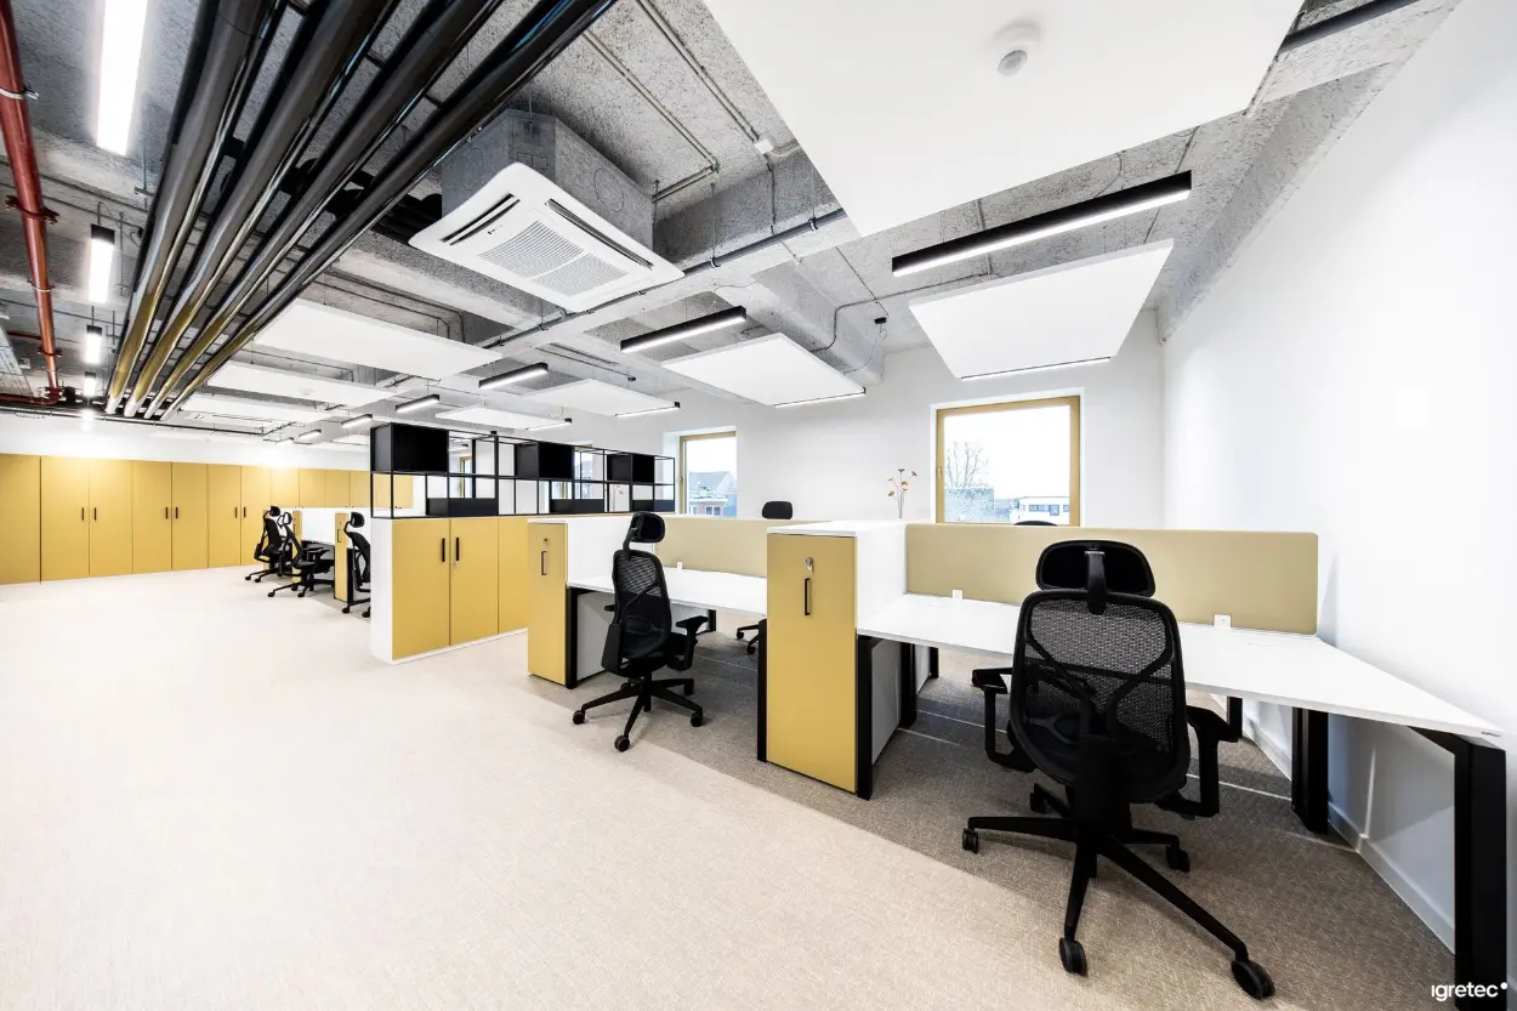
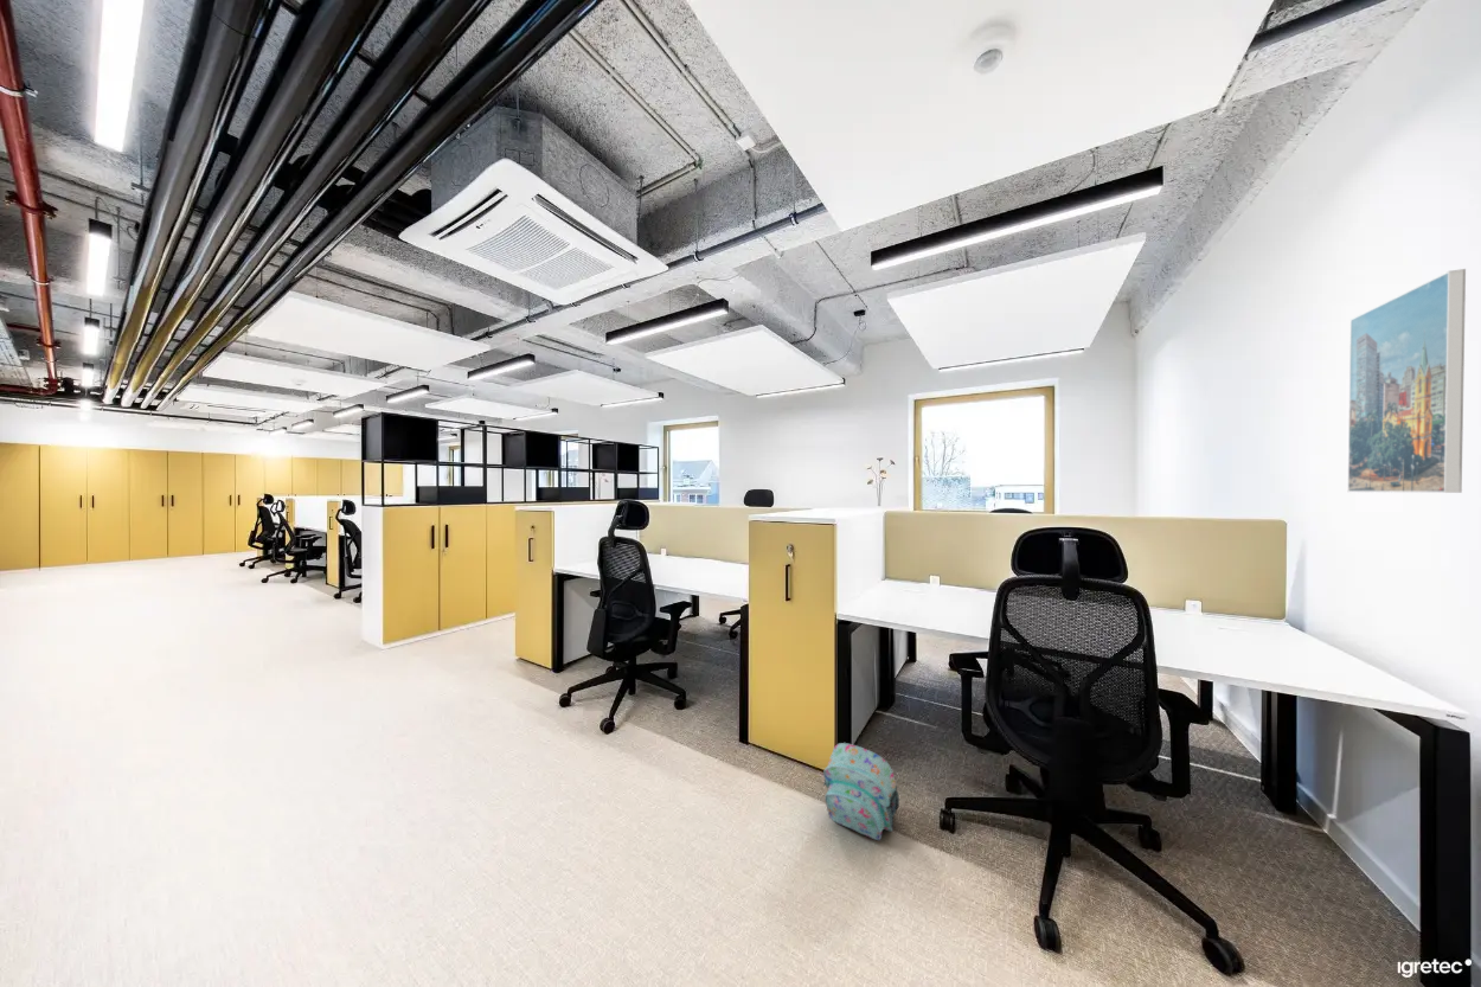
+ backpack [822,742,900,841]
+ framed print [1347,268,1467,494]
